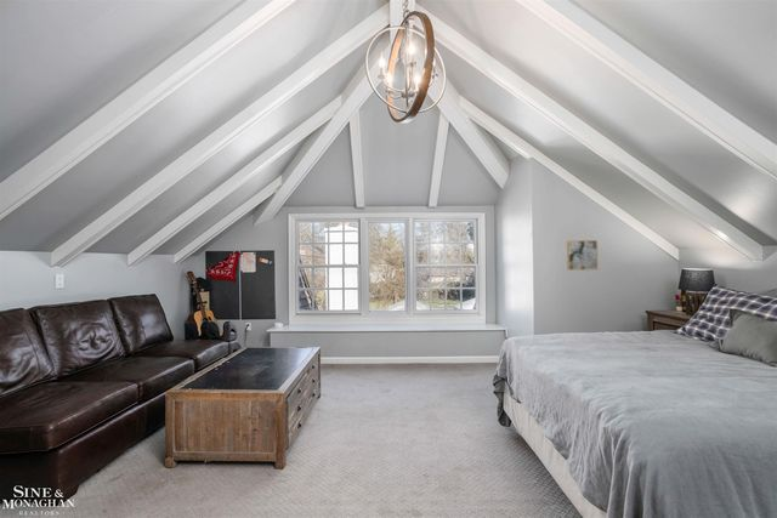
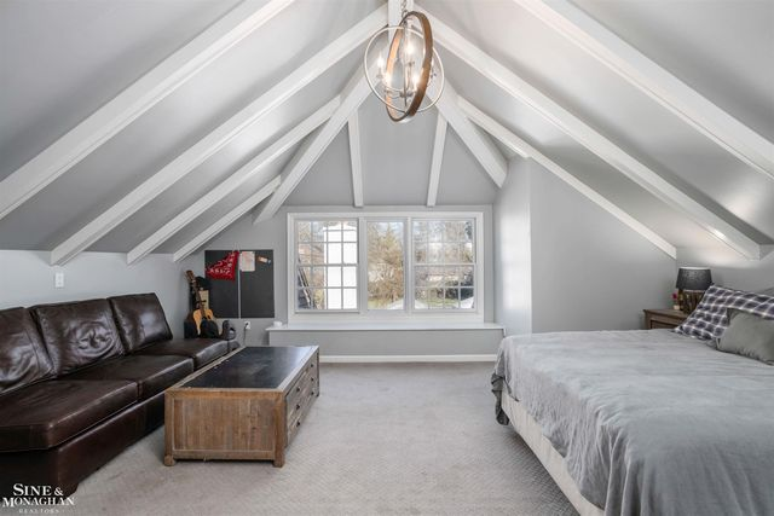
- wall art [566,239,600,272]
